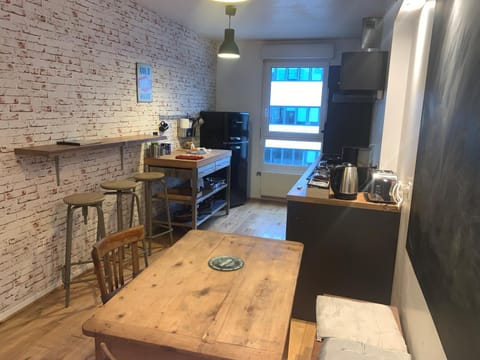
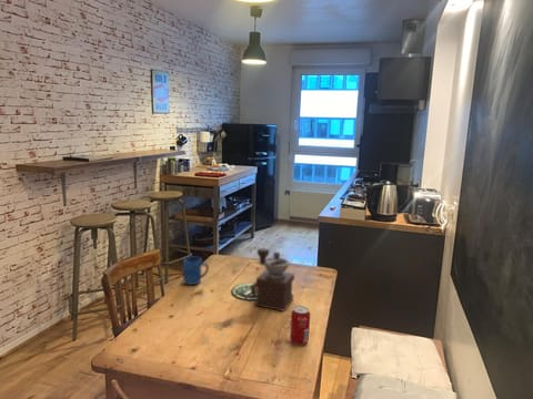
+ coffee grinder [250,247,295,313]
+ beverage can [289,305,311,346]
+ mug [182,256,210,286]
